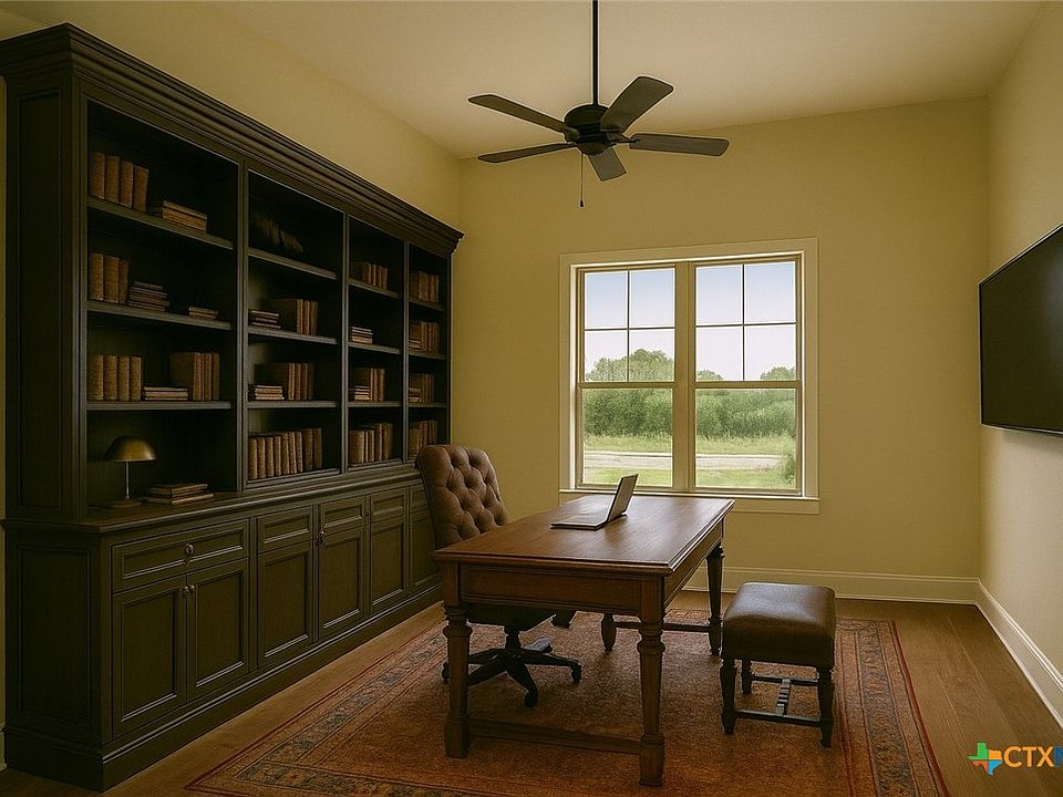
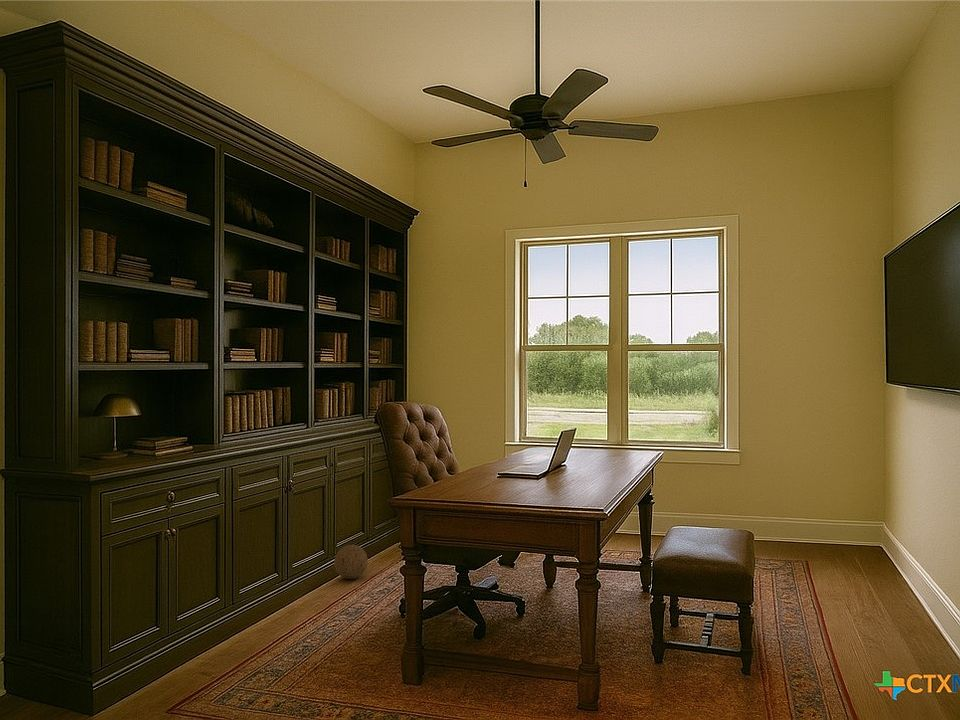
+ decorative ball [333,544,369,580]
